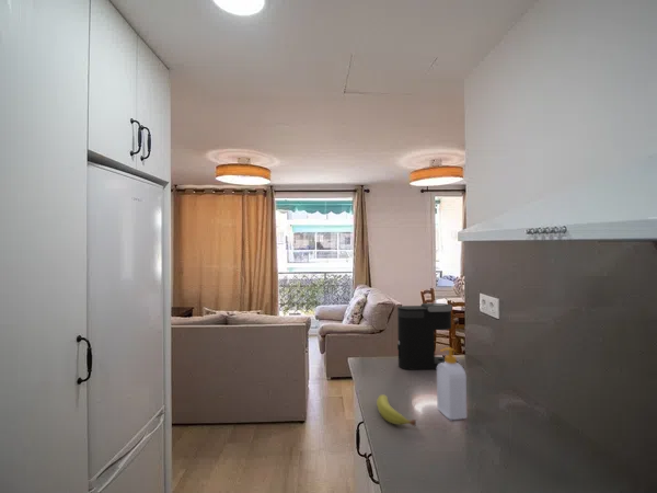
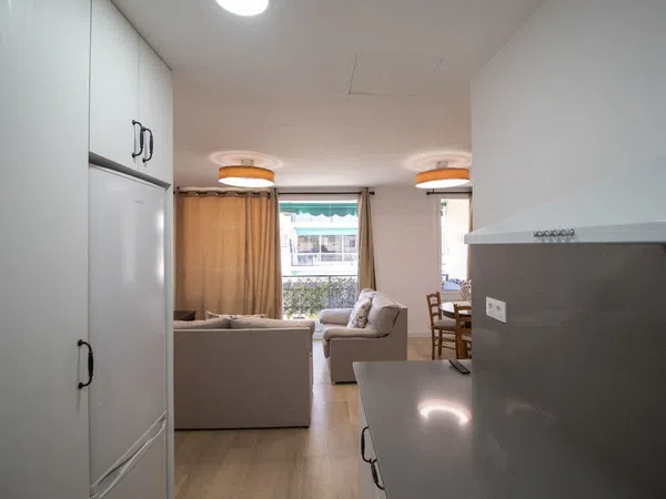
- coffee maker [396,302,453,370]
- fruit [376,393,417,427]
- soap bottle [436,346,468,421]
